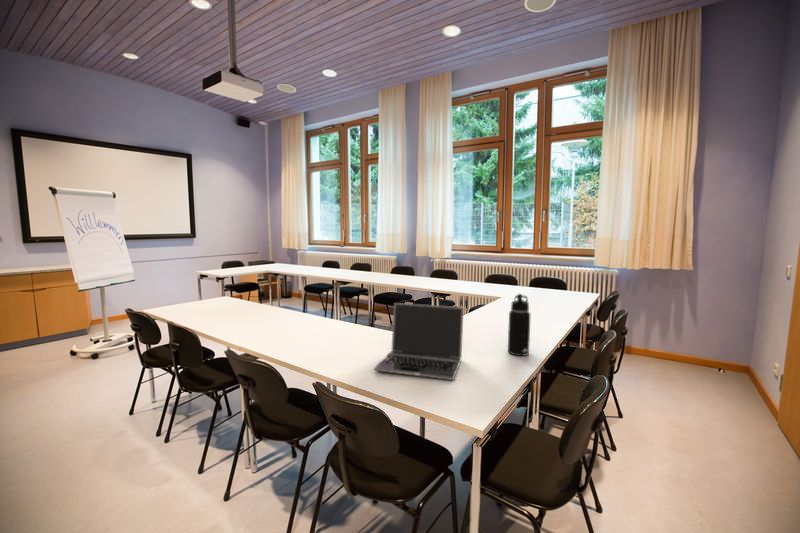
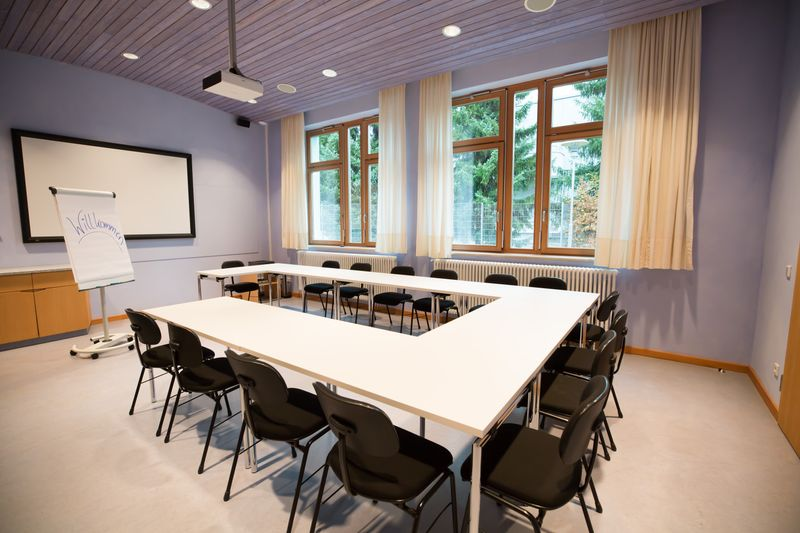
- laptop [374,302,465,381]
- water bottle [507,293,531,357]
